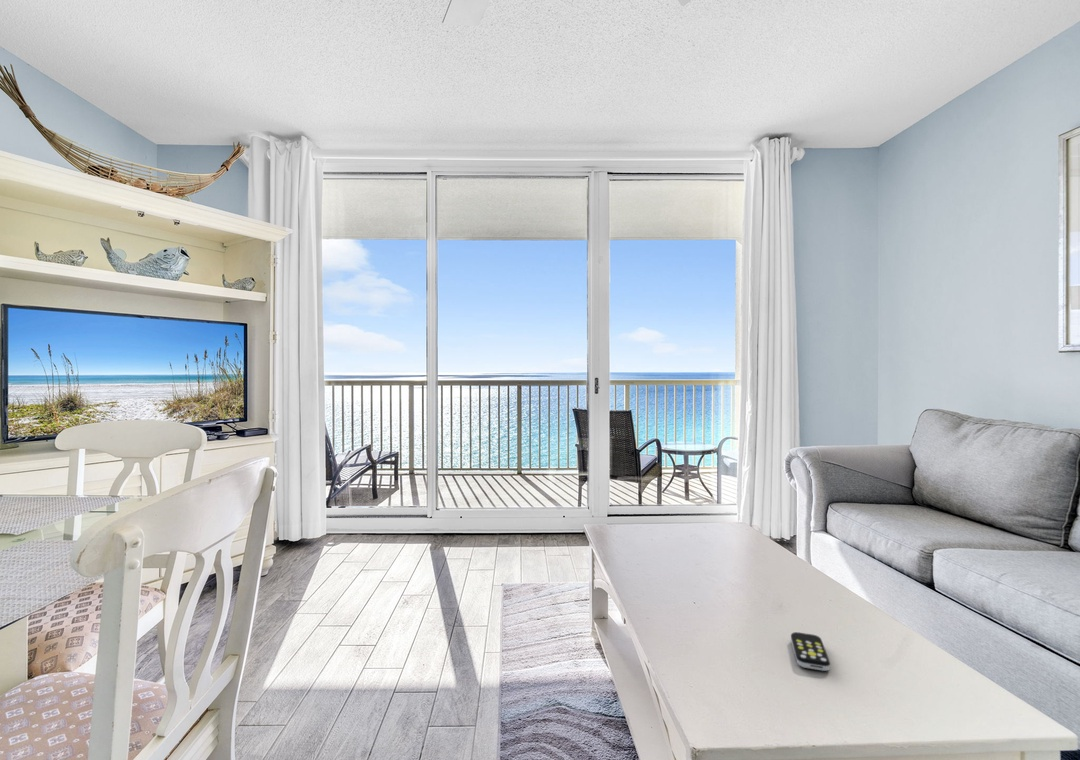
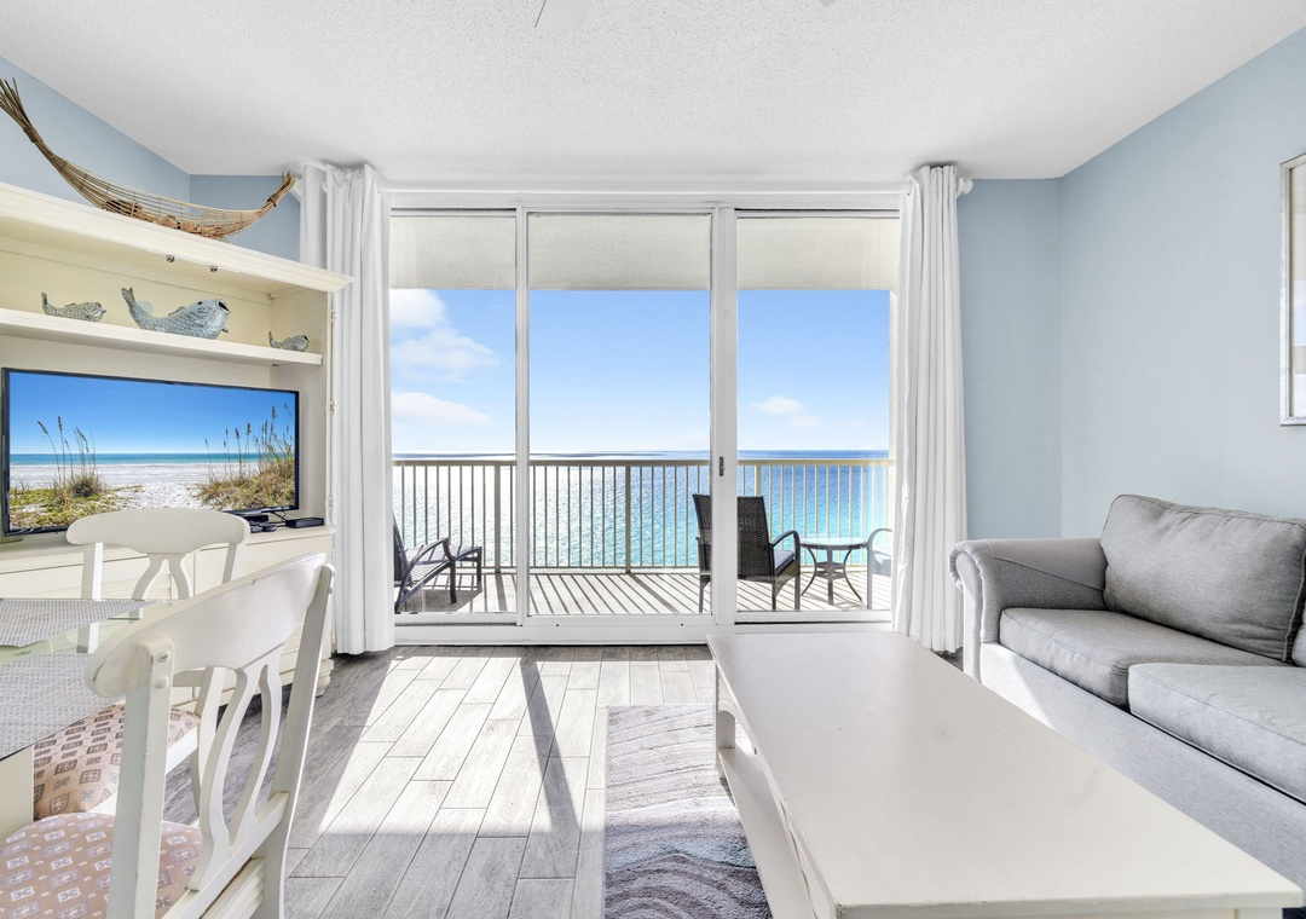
- remote control [790,631,831,672]
